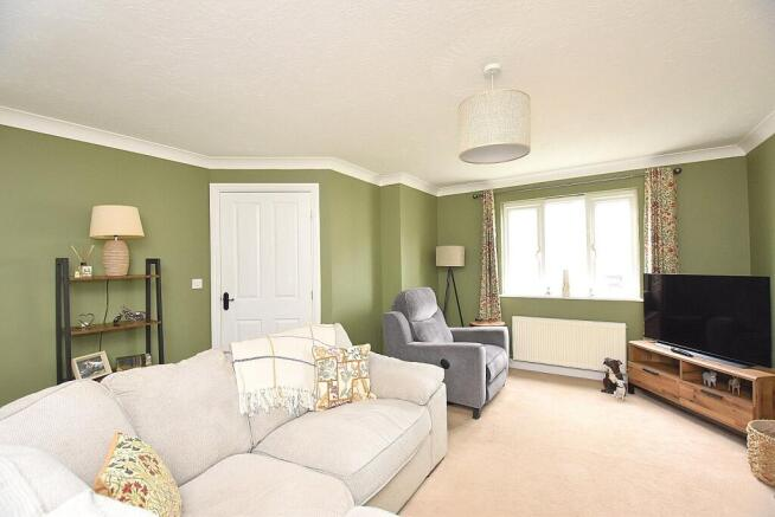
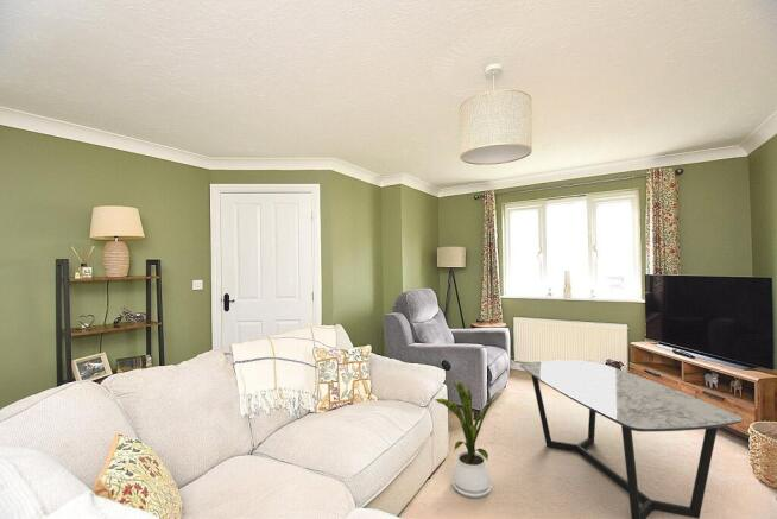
+ house plant [434,378,500,499]
+ coffee table [519,359,744,519]
